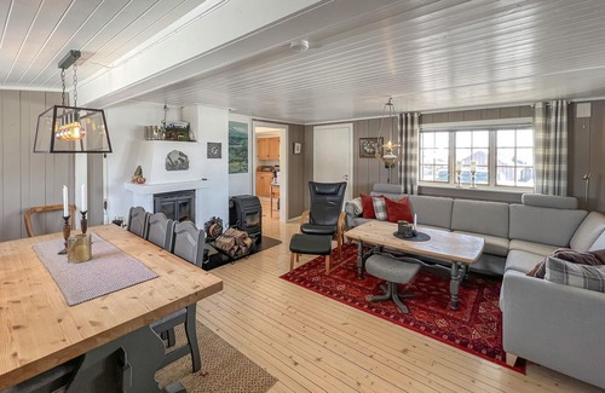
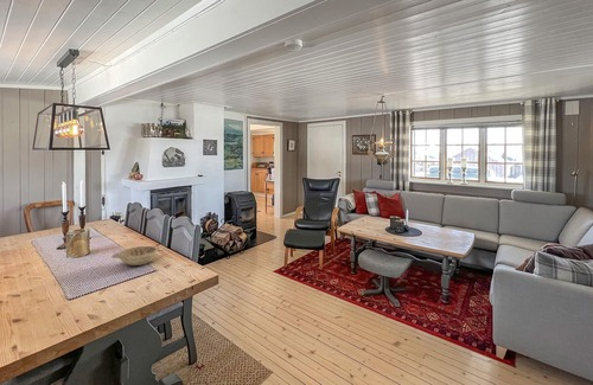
+ decorative bowl [110,245,162,267]
